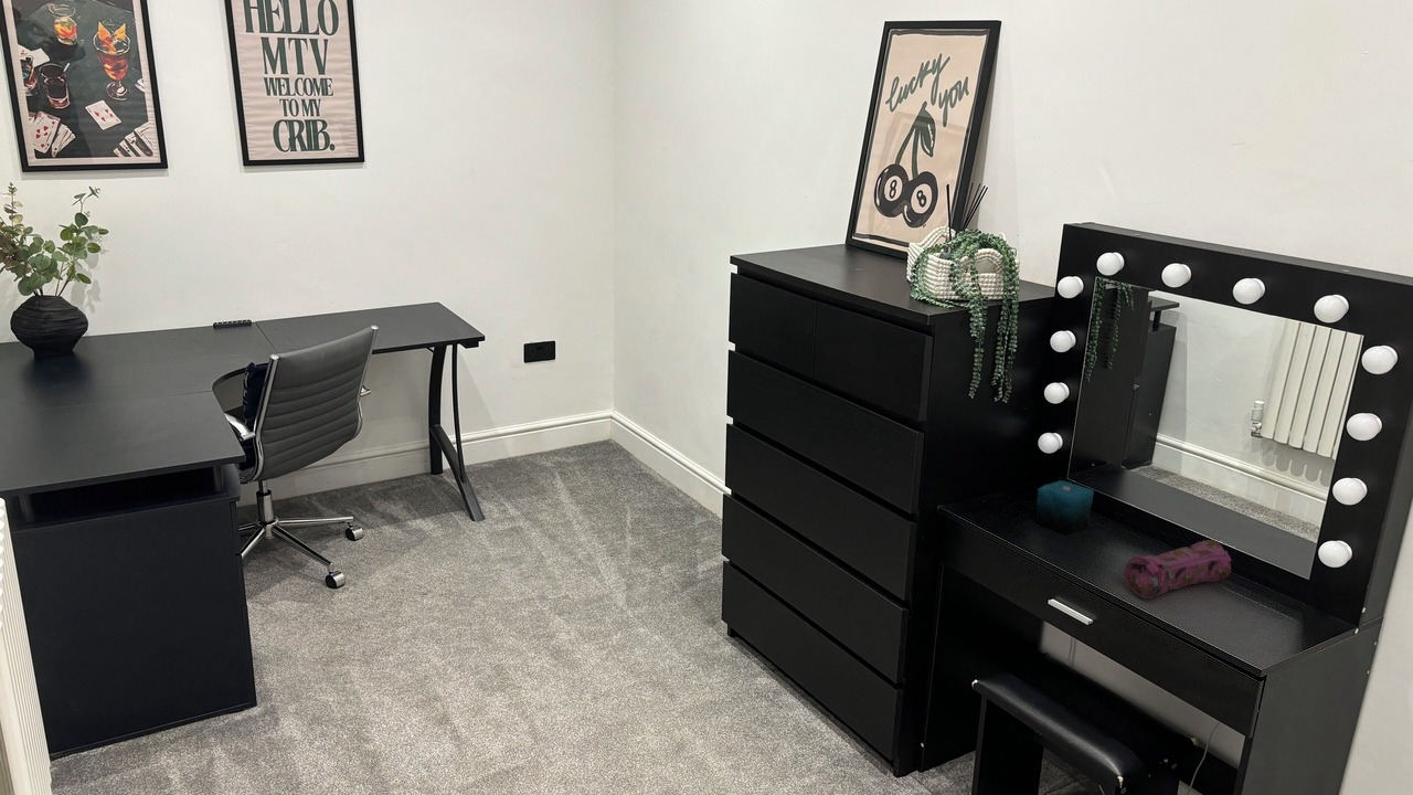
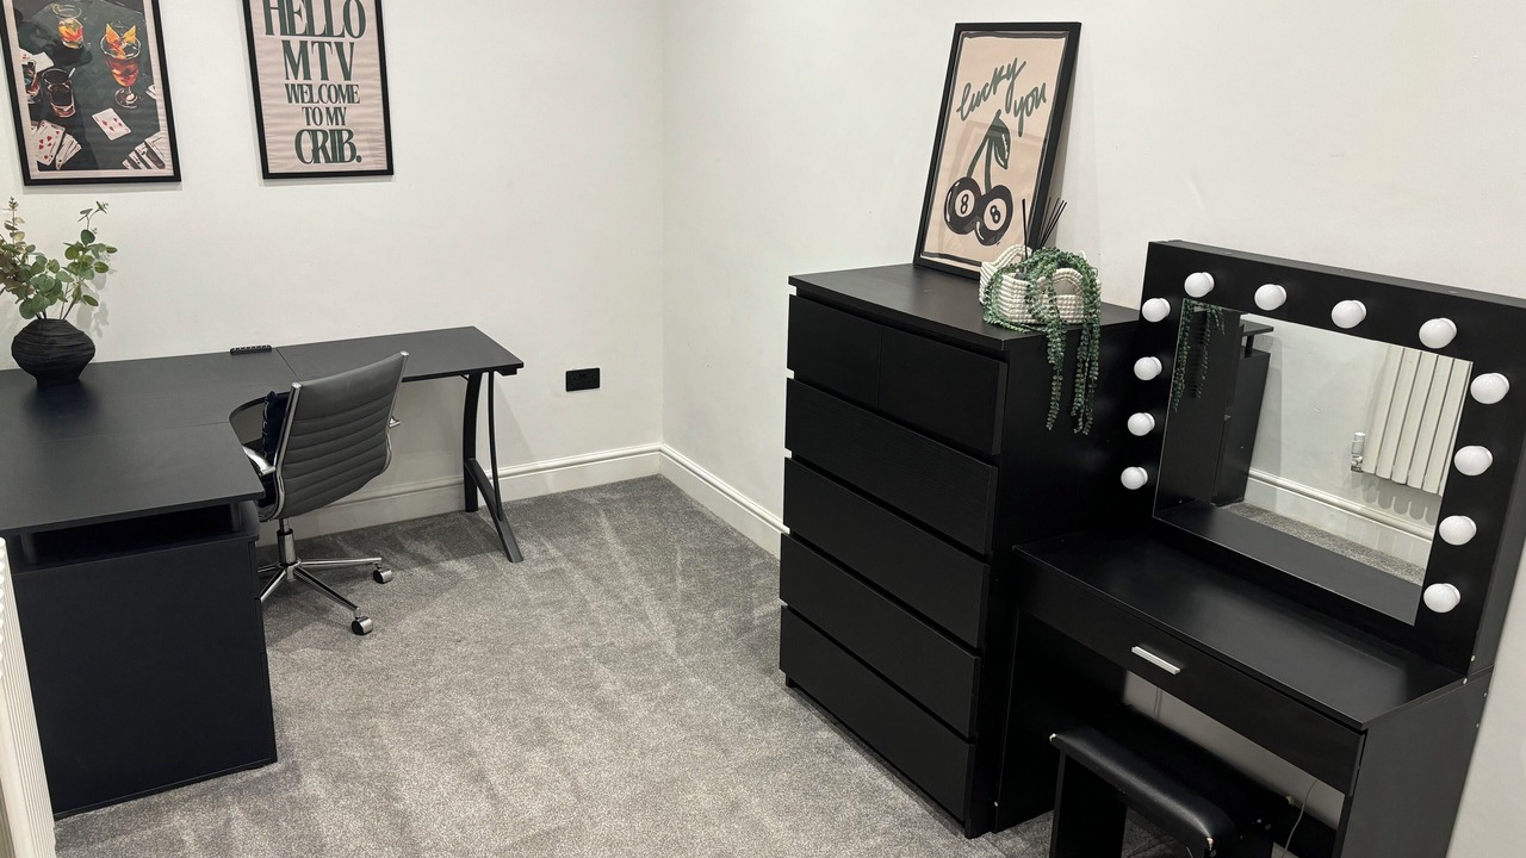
- candle [1034,477,1095,534]
- pencil case [1124,539,1233,600]
